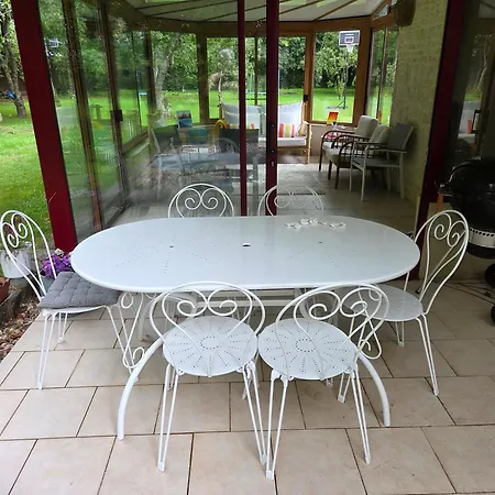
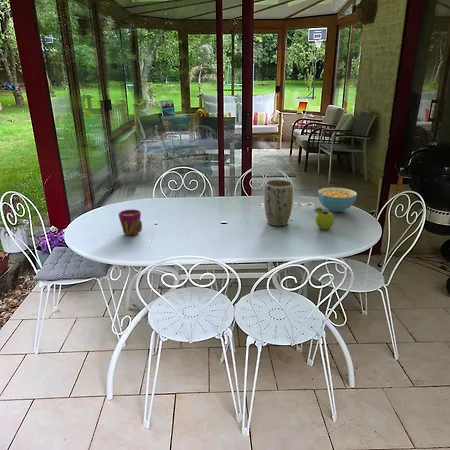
+ fruit [314,206,335,231]
+ cereal bowl [317,186,358,213]
+ plant pot [263,179,294,227]
+ cup [118,208,143,237]
